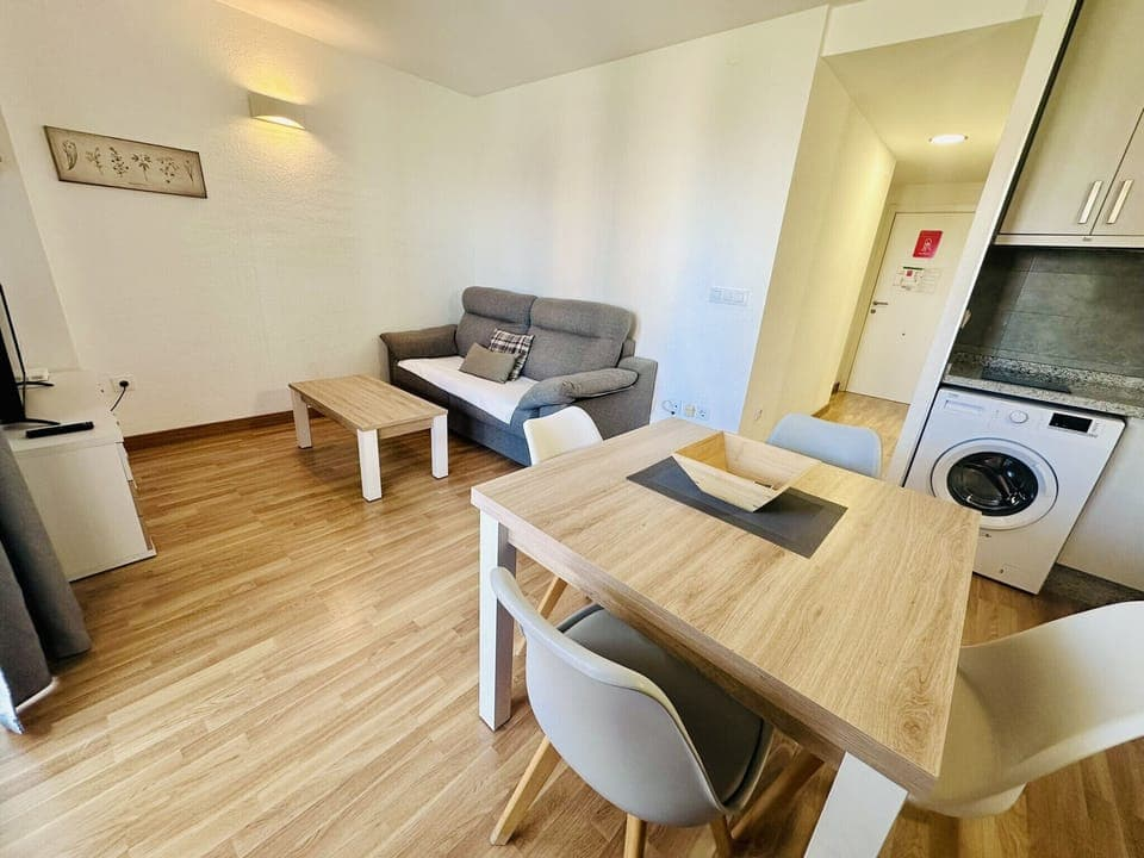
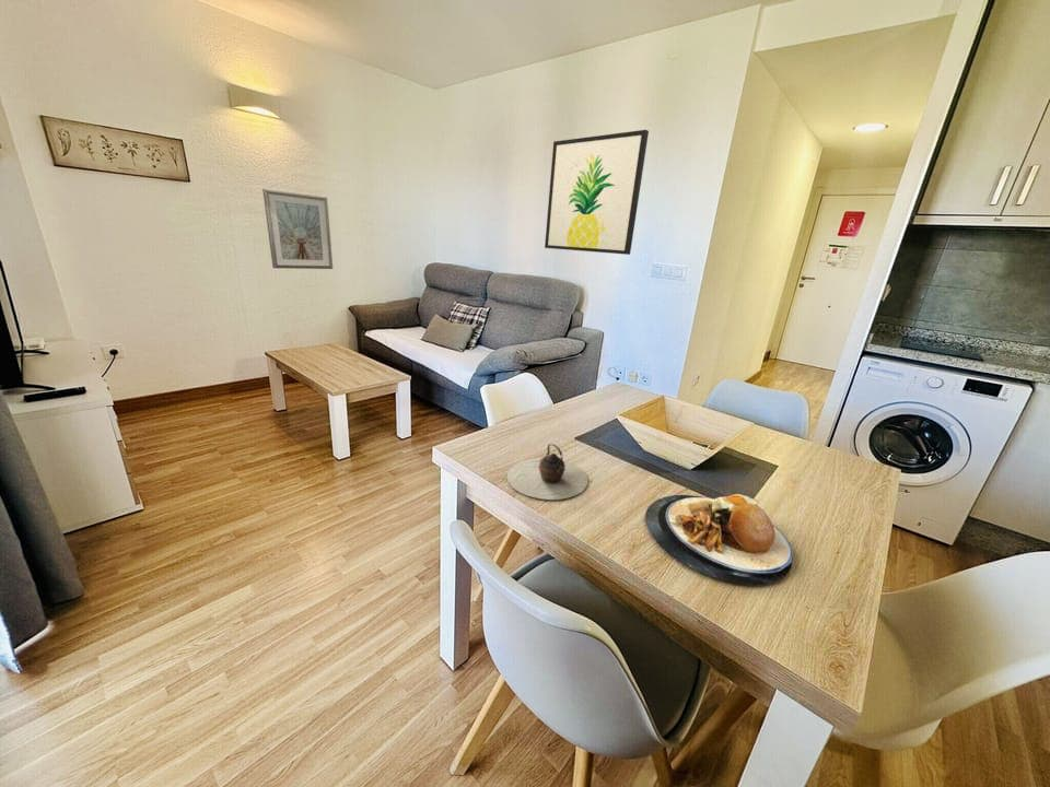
+ picture frame [261,188,334,270]
+ wall art [544,129,650,256]
+ plate [644,493,794,586]
+ teapot [506,443,588,501]
